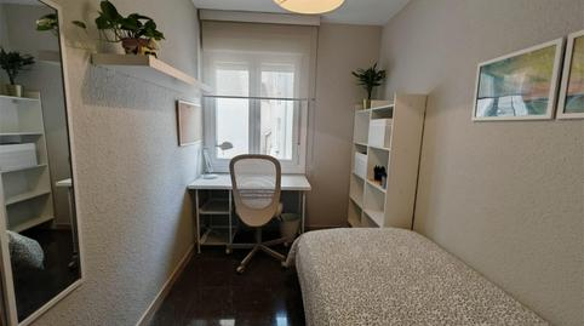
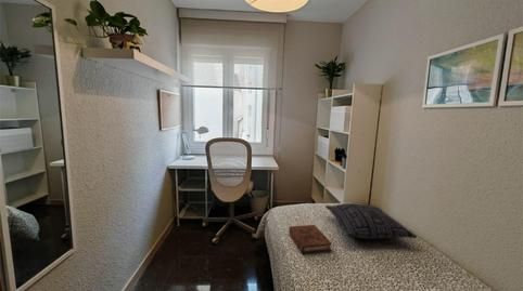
+ book [288,224,333,255]
+ pillow [324,202,418,240]
